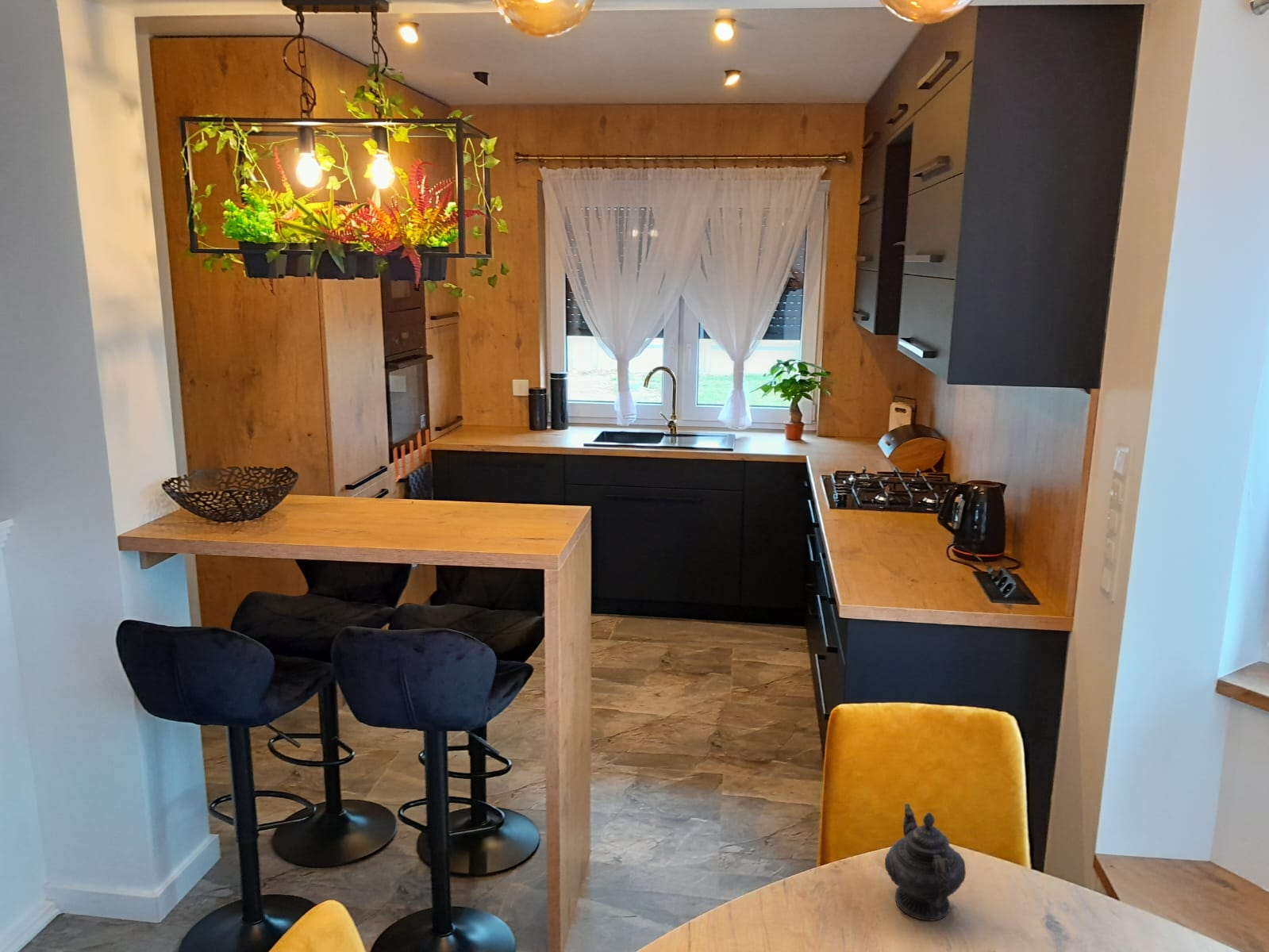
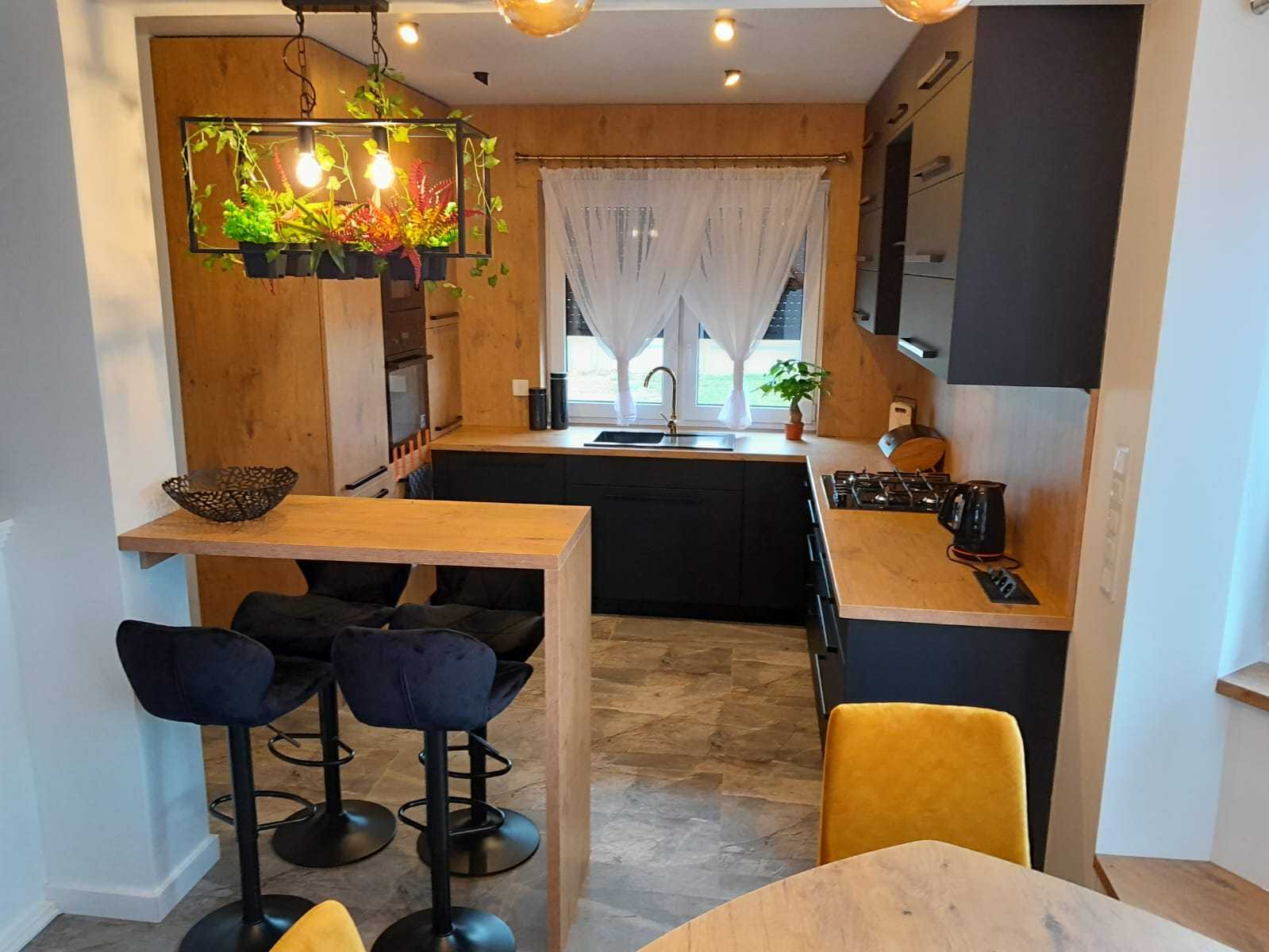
- teapot [884,803,967,922]
